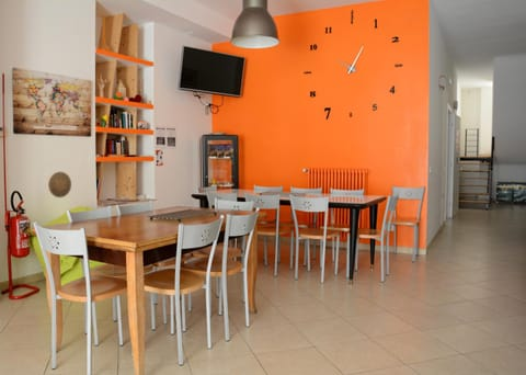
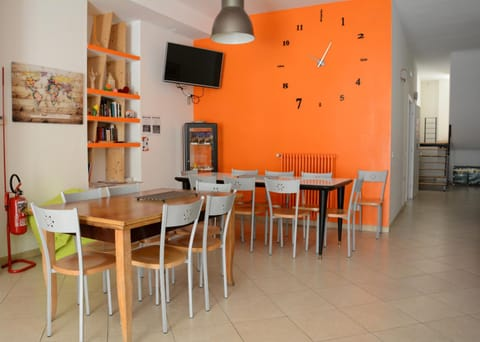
- decorative plate [47,171,72,198]
